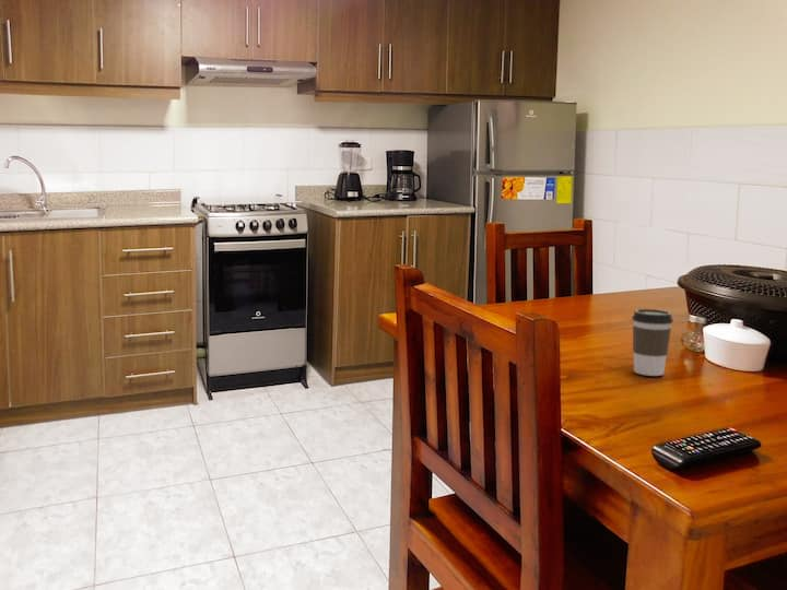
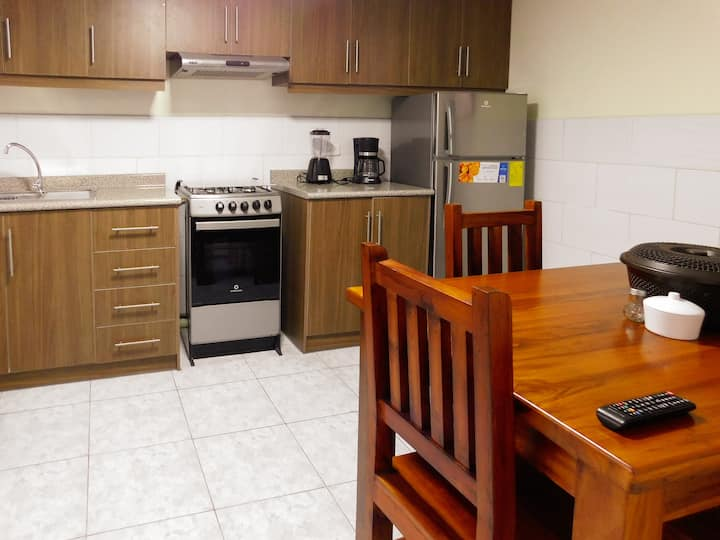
- coffee cup [631,308,674,377]
